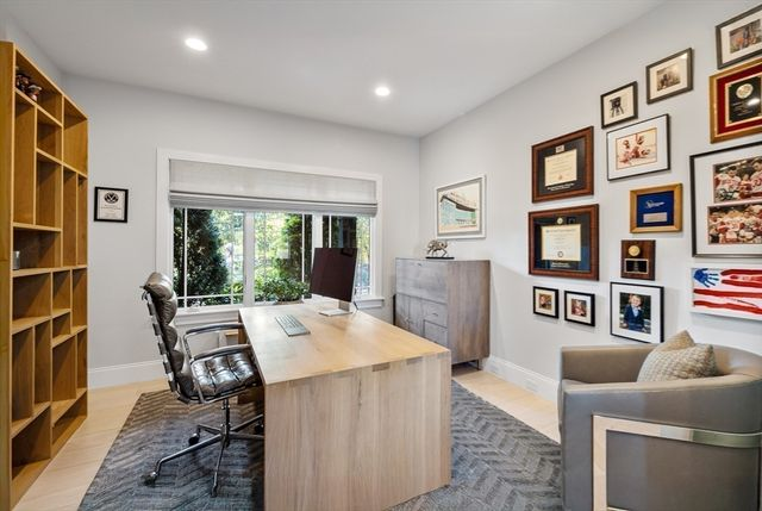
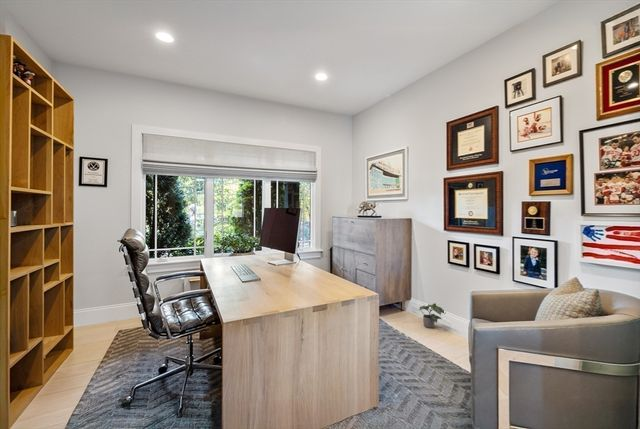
+ potted plant [418,302,446,329]
